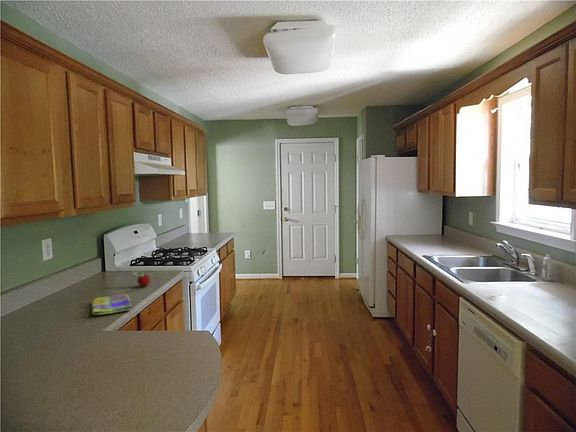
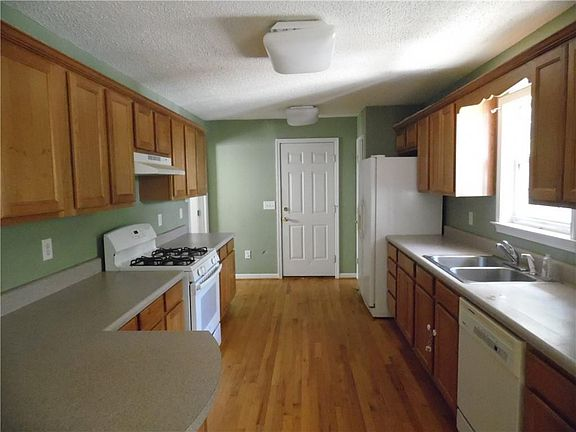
- dish towel [91,293,133,316]
- fruit [132,269,151,287]
